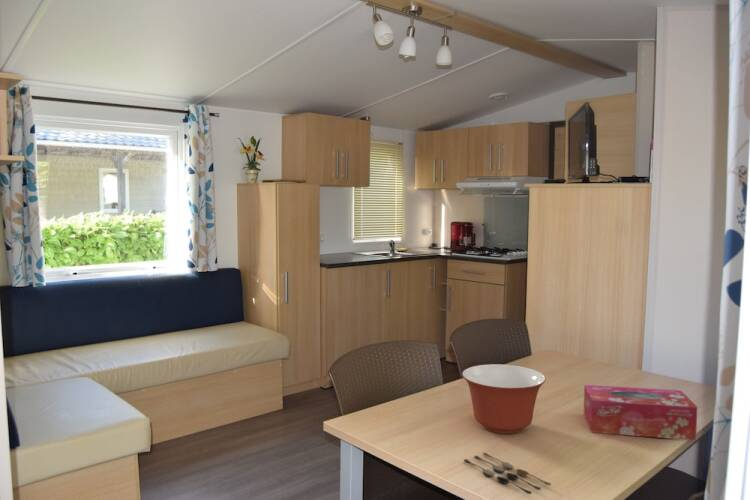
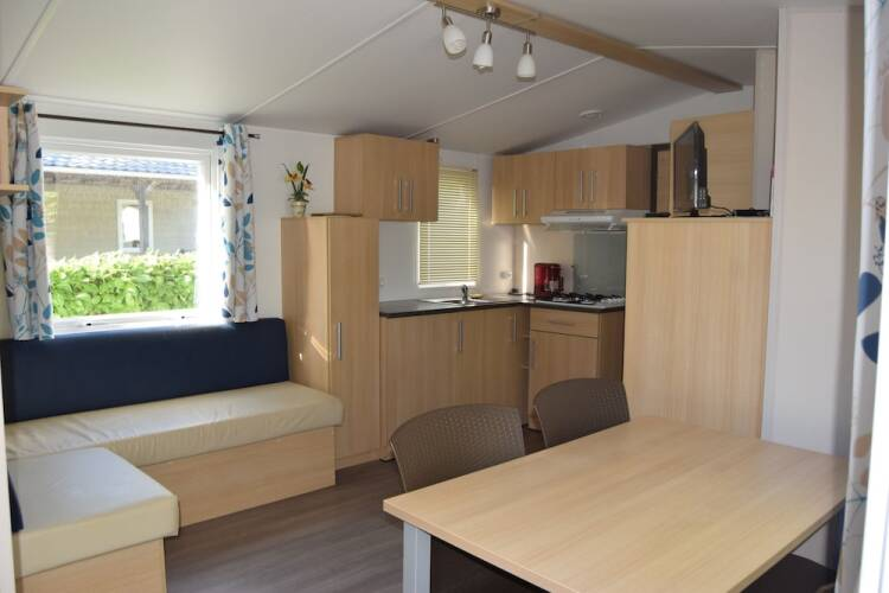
- tissue box [583,384,698,441]
- mixing bowl [461,363,547,435]
- spoon [463,452,552,495]
